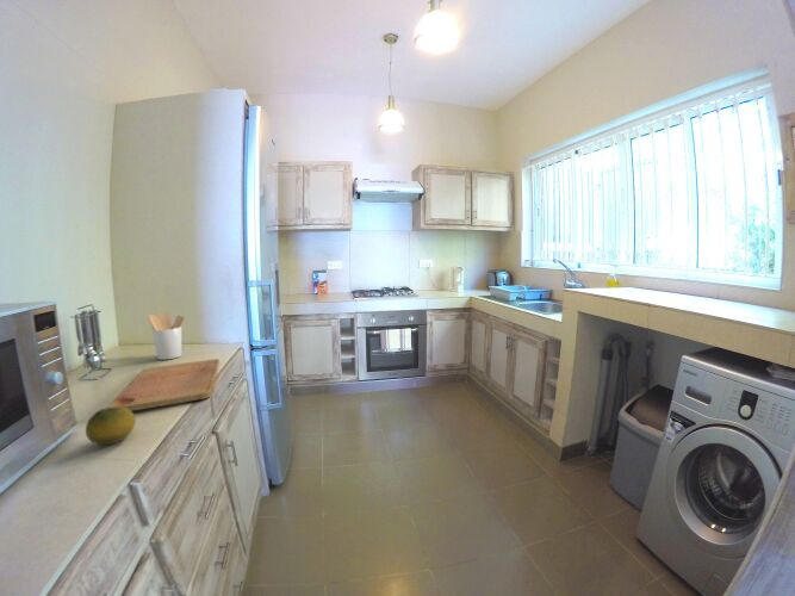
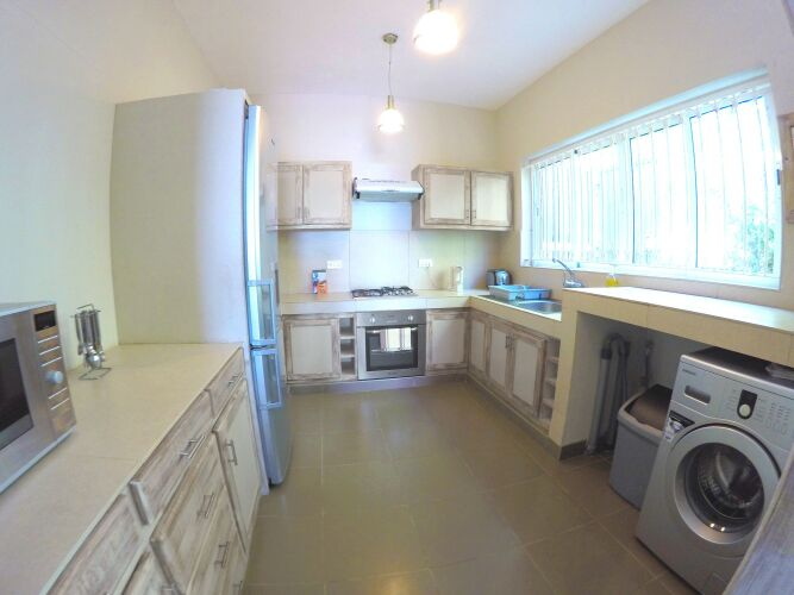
- utensil holder [148,311,186,361]
- cutting board [107,358,221,412]
- fruit [85,406,137,446]
